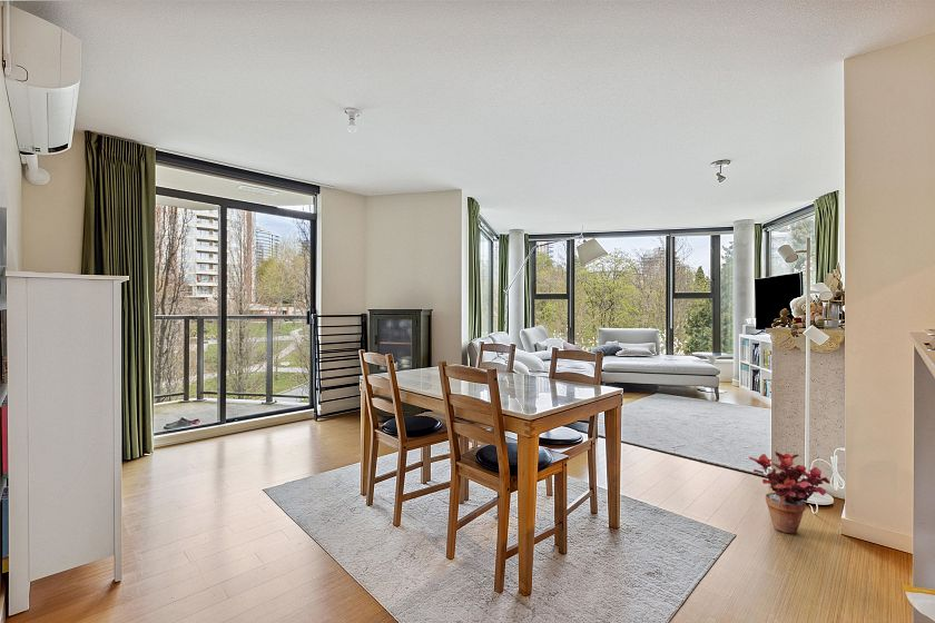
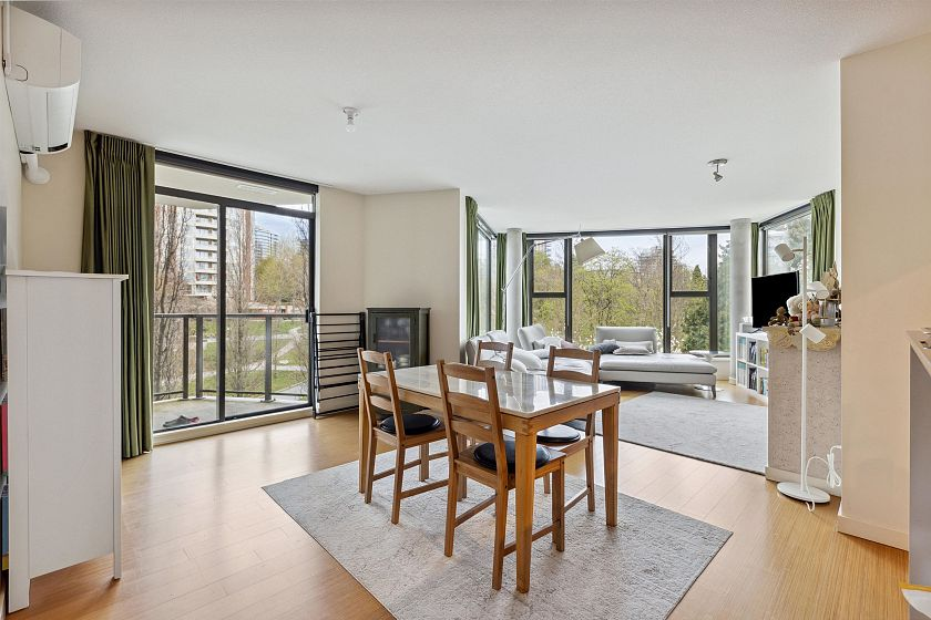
- potted plant [748,451,831,534]
